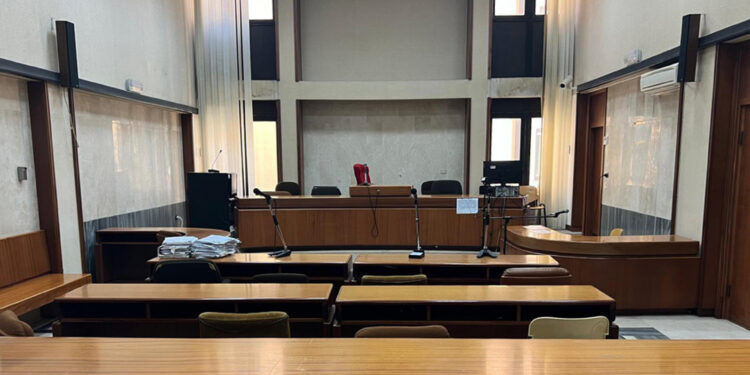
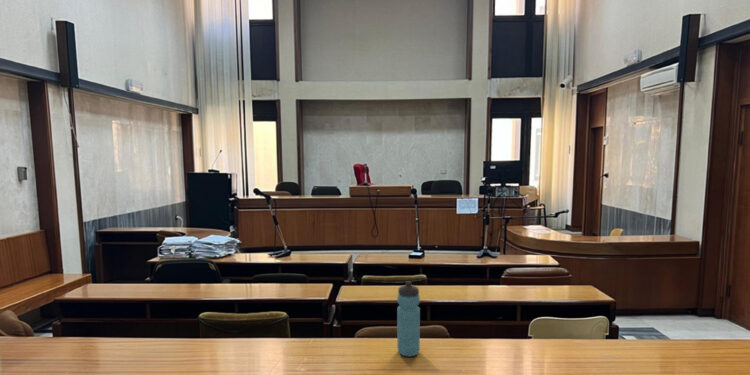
+ water bottle [396,280,421,358]
